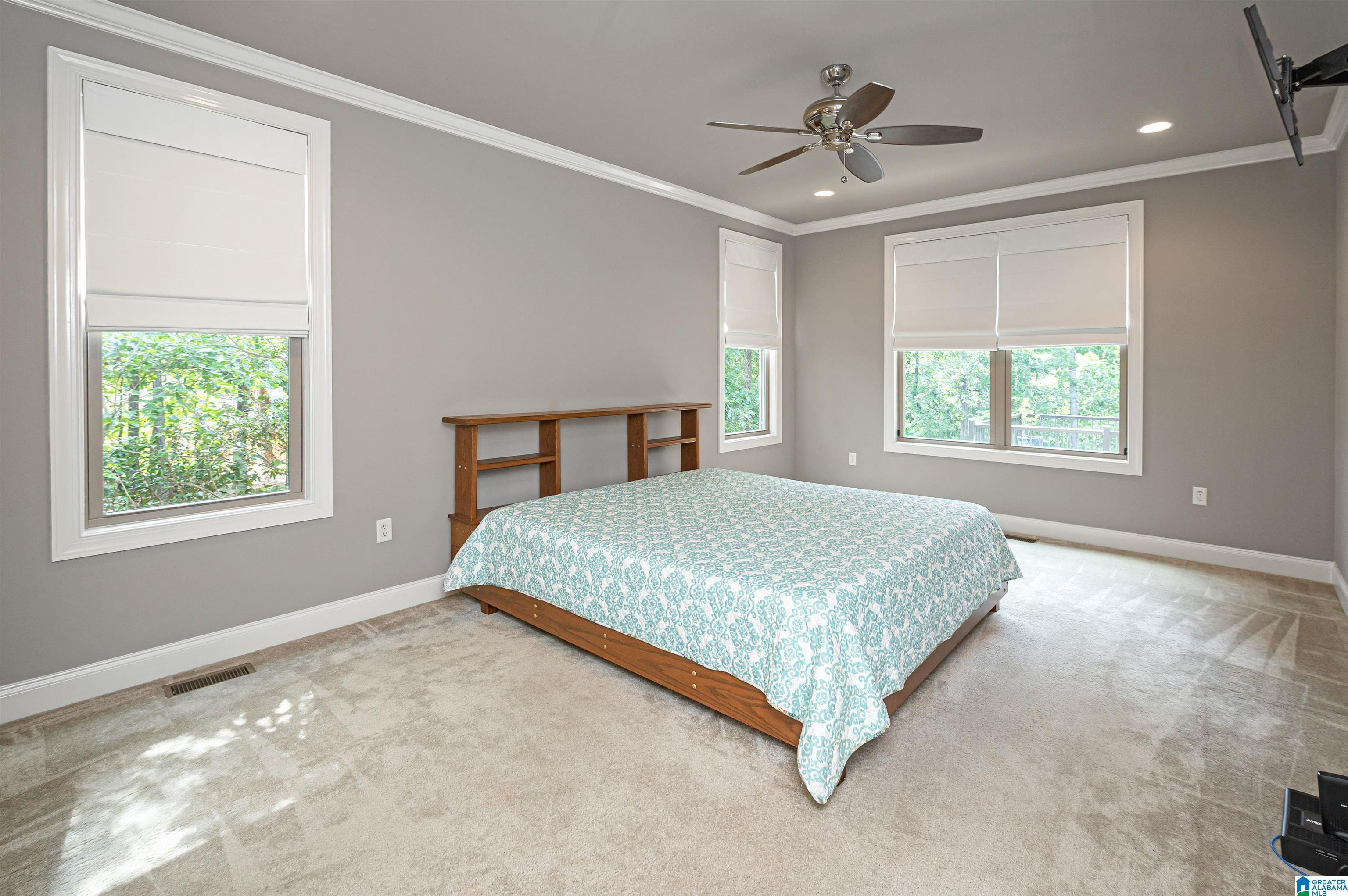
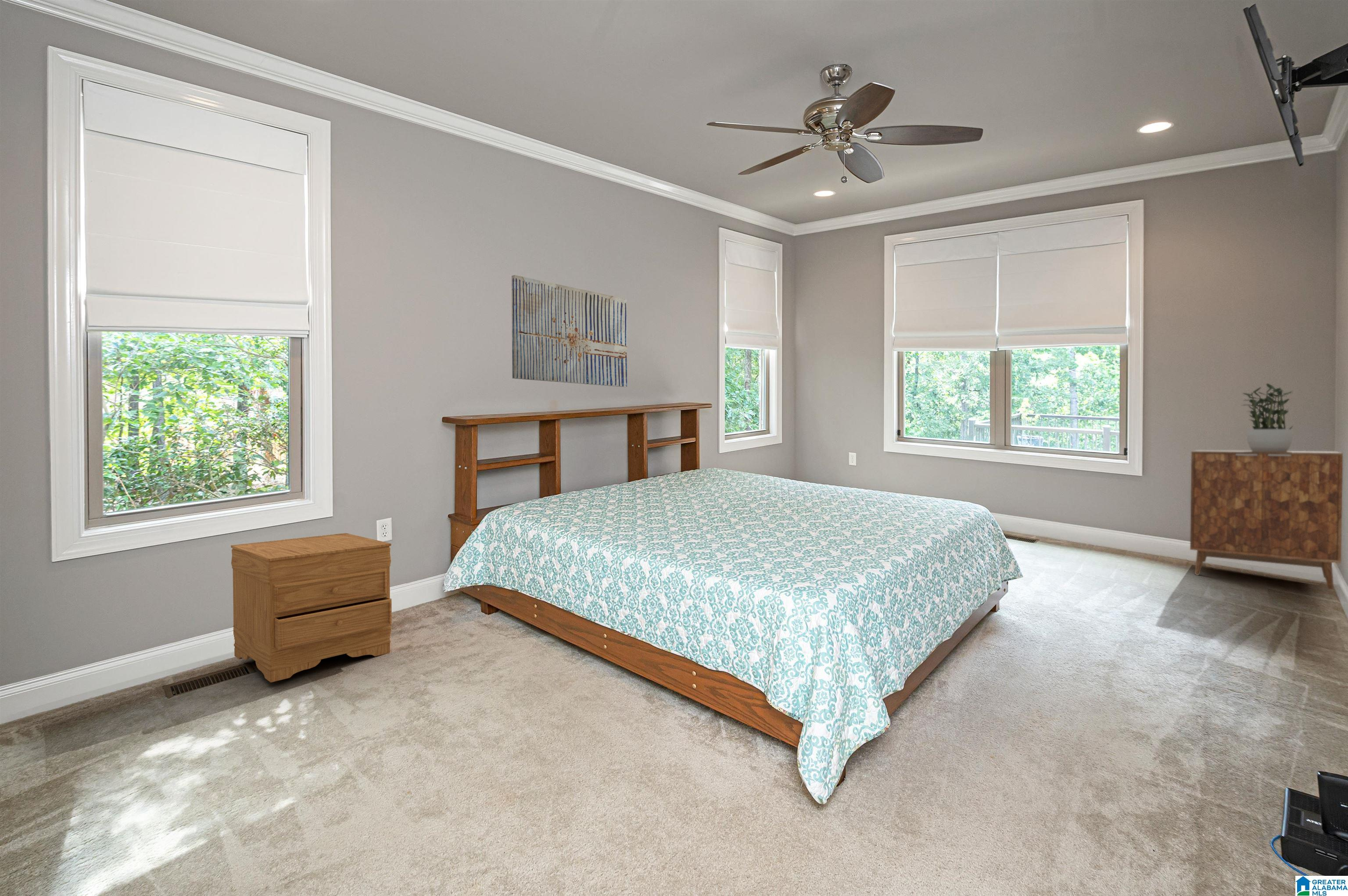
+ potted plant [1240,383,1294,452]
+ wall art [511,275,627,387]
+ nightstand [230,532,392,683]
+ cabinet [1190,450,1343,591]
